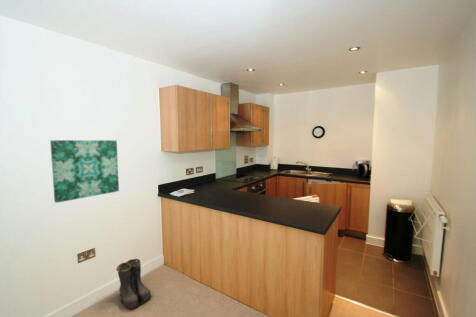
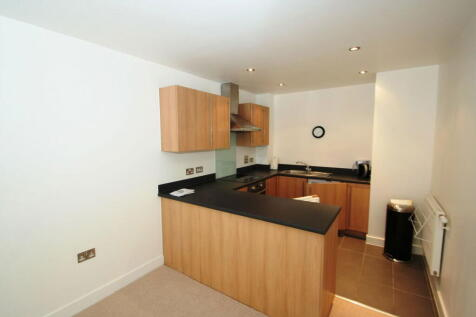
- boots [116,258,153,311]
- wall art [49,139,120,204]
